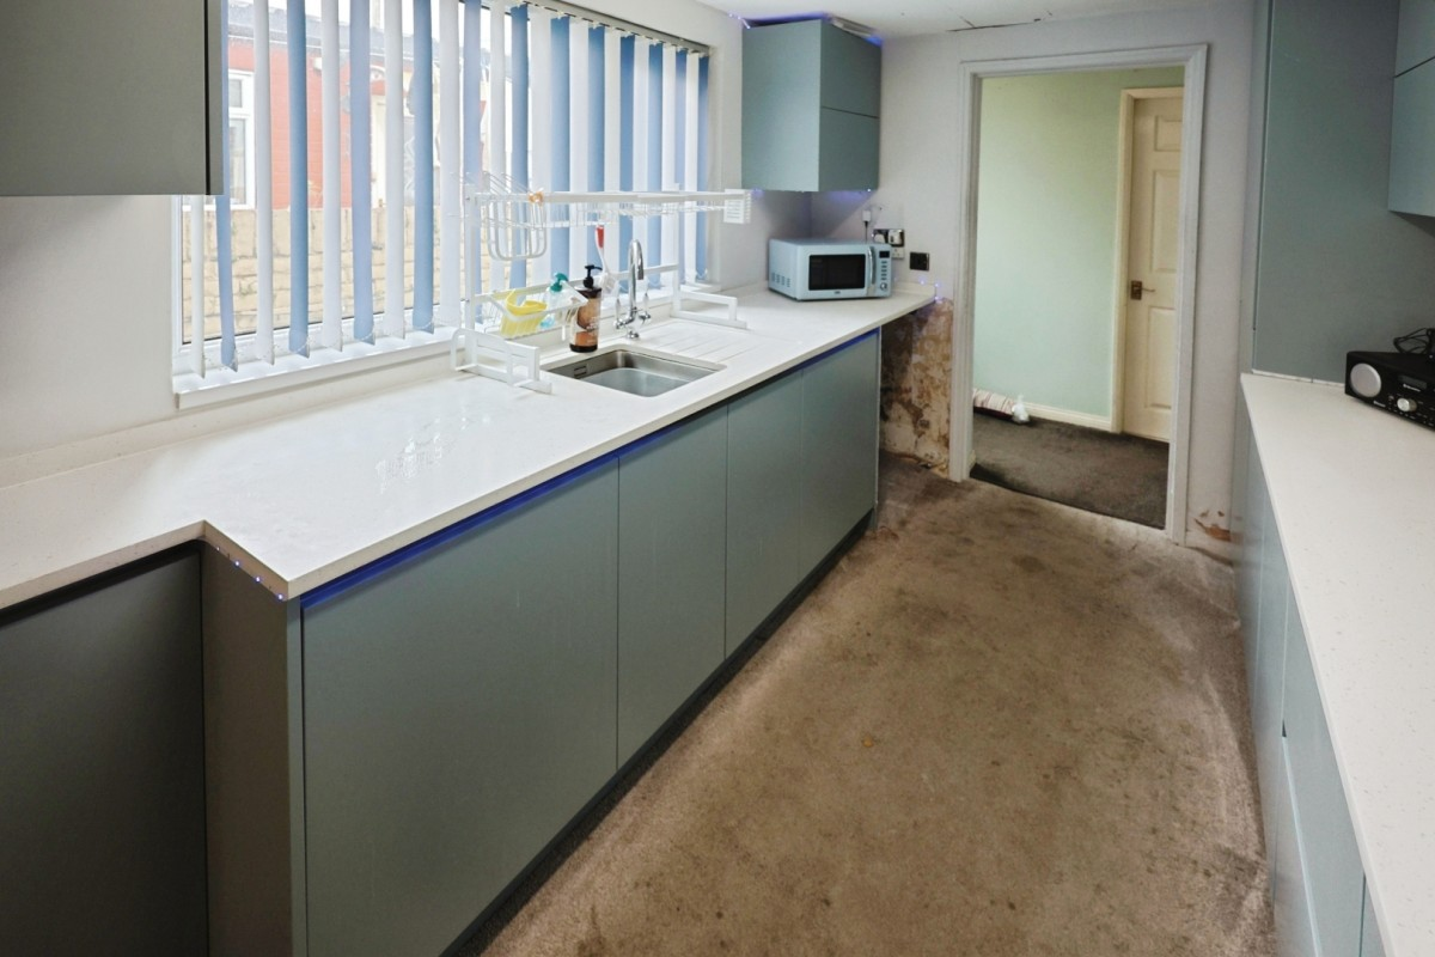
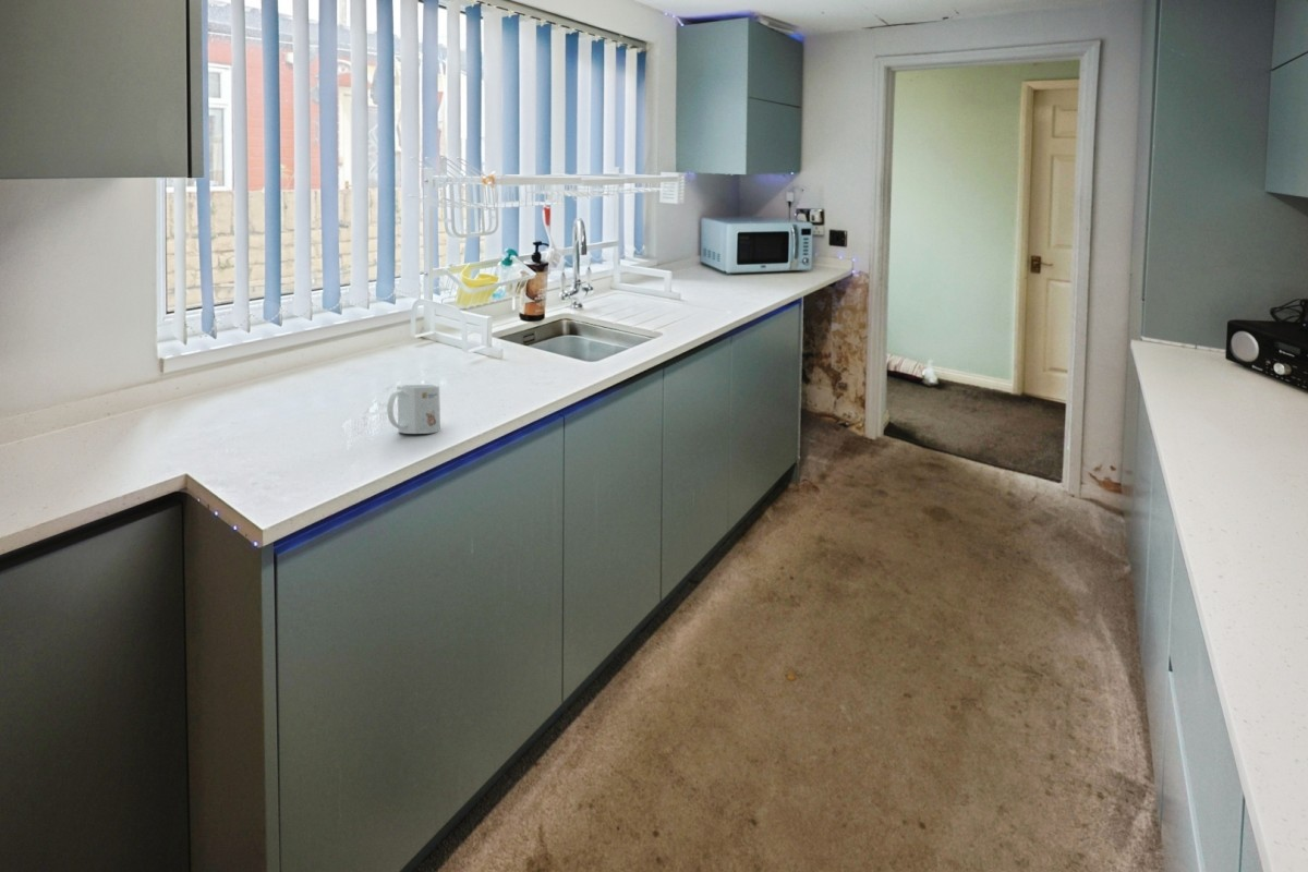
+ mug [386,384,441,435]
